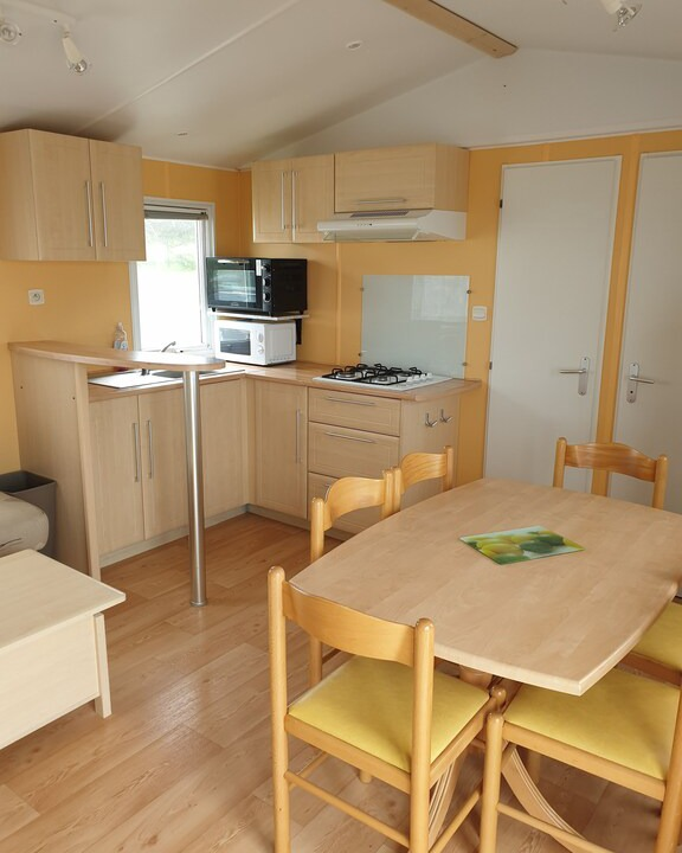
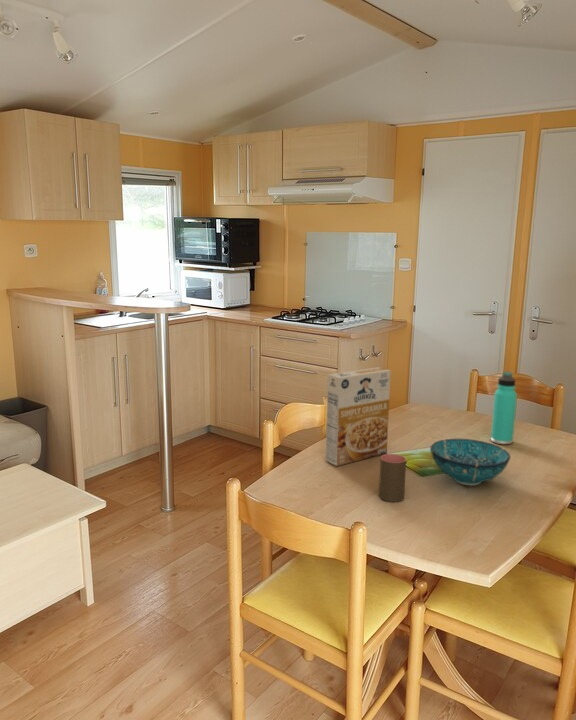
+ thermos bottle [490,371,518,445]
+ cereal box [324,366,392,467]
+ bowl [429,438,512,486]
+ cup [378,453,407,503]
